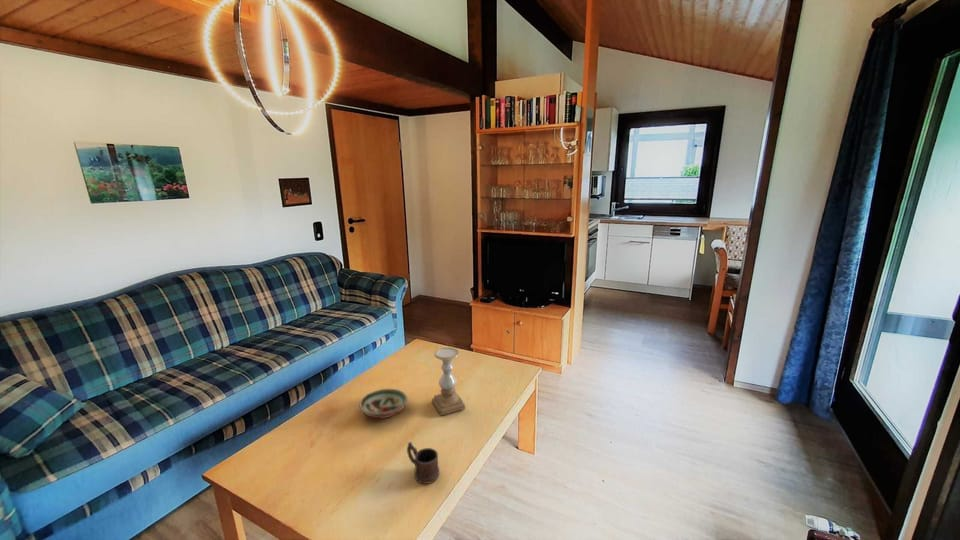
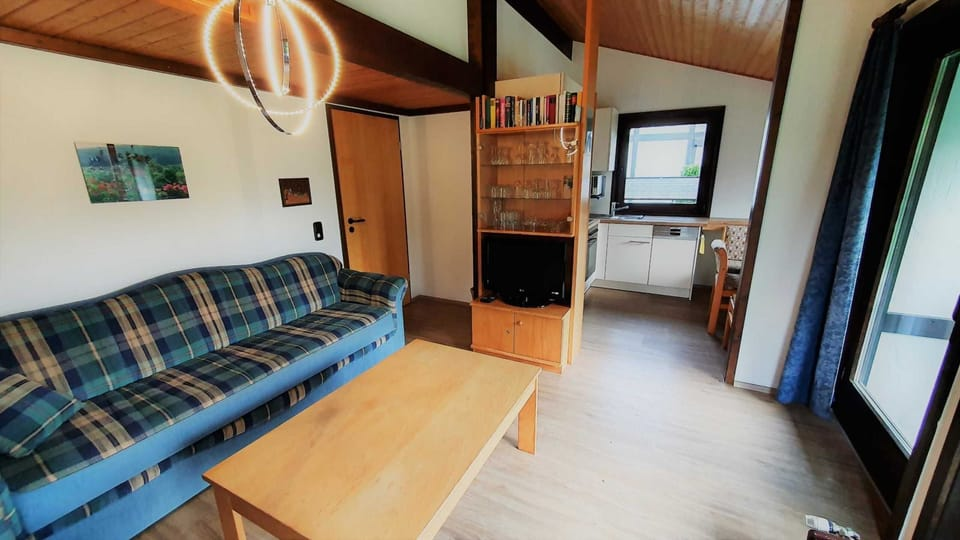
- candle holder [431,346,466,416]
- mug [406,441,440,485]
- decorative bowl [358,388,409,419]
